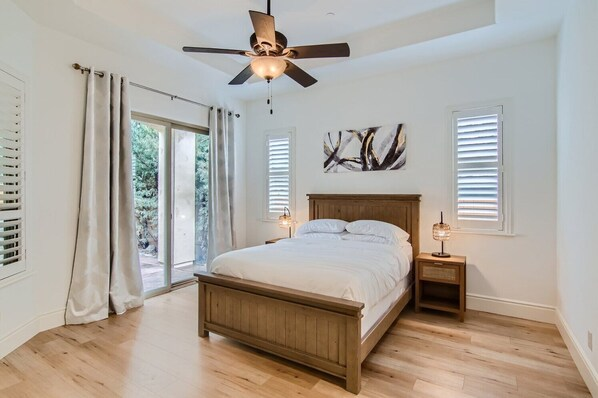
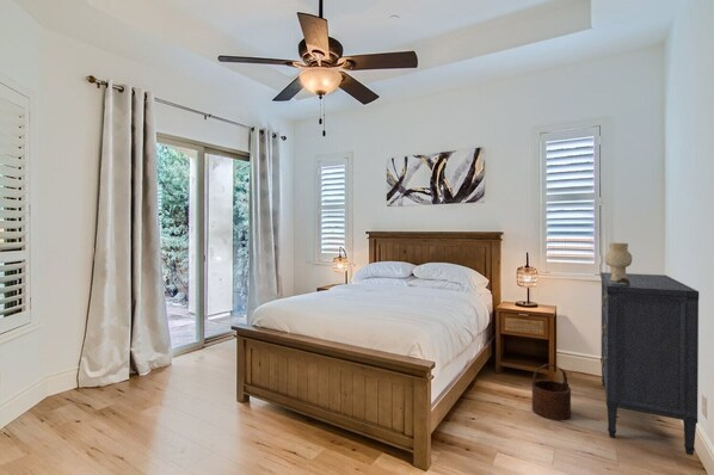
+ wooden bucket [531,363,572,421]
+ decorative vase [603,241,633,284]
+ dresser [599,271,700,457]
